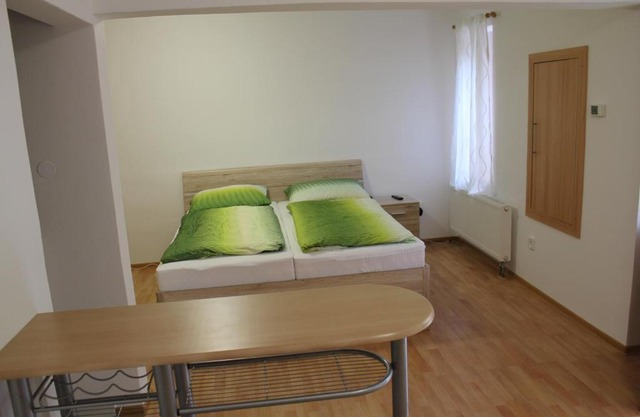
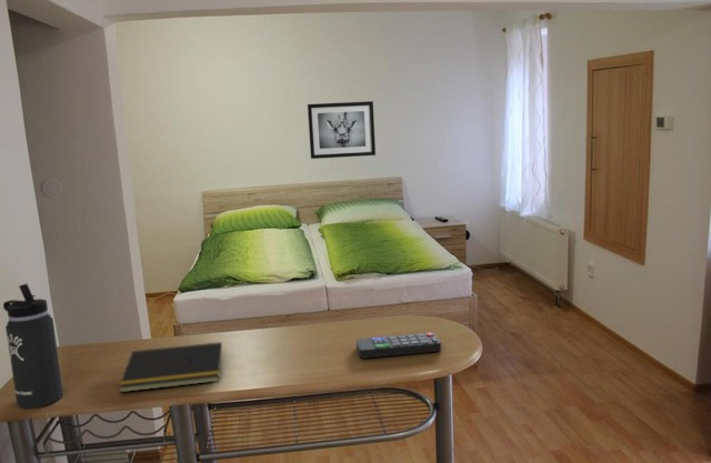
+ remote control [356,332,442,360]
+ notepad [118,341,223,393]
+ wall art [307,100,377,160]
+ thermos bottle [2,283,64,410]
